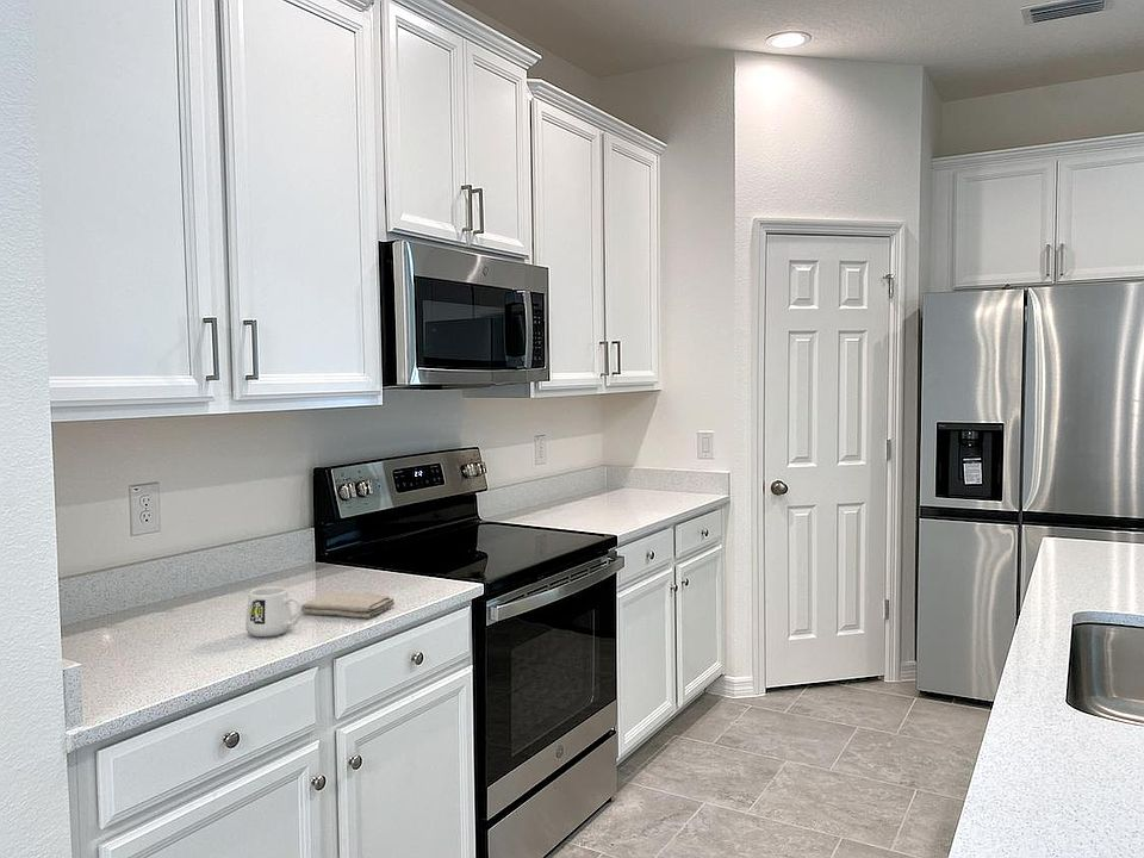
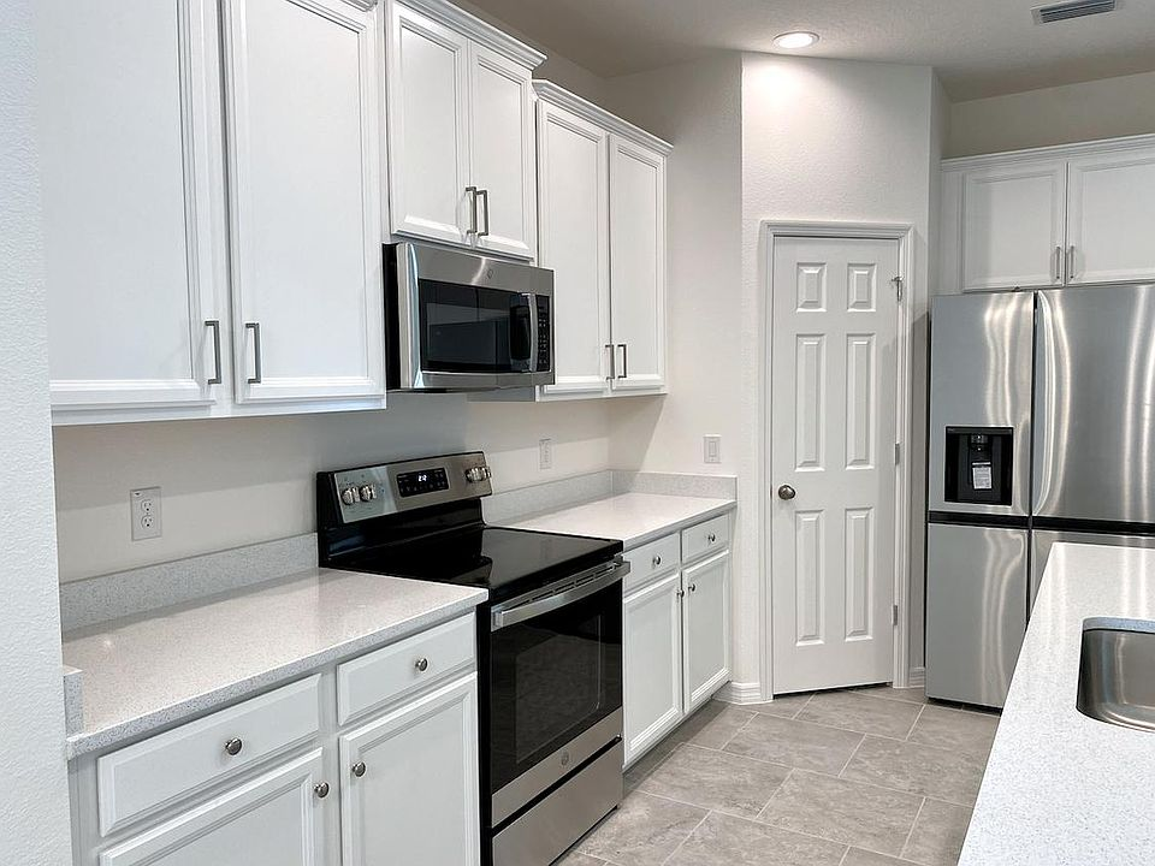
- washcloth [301,590,396,618]
- mug [244,585,303,638]
